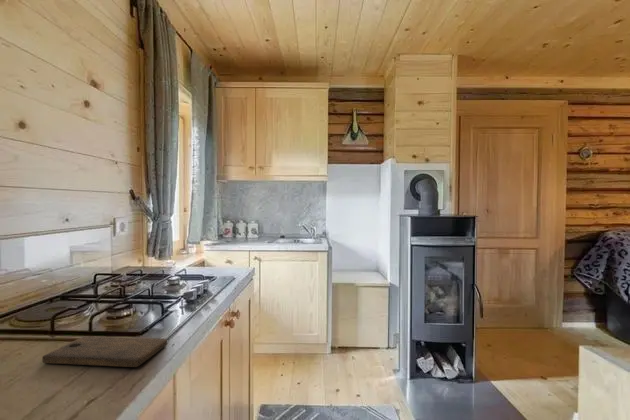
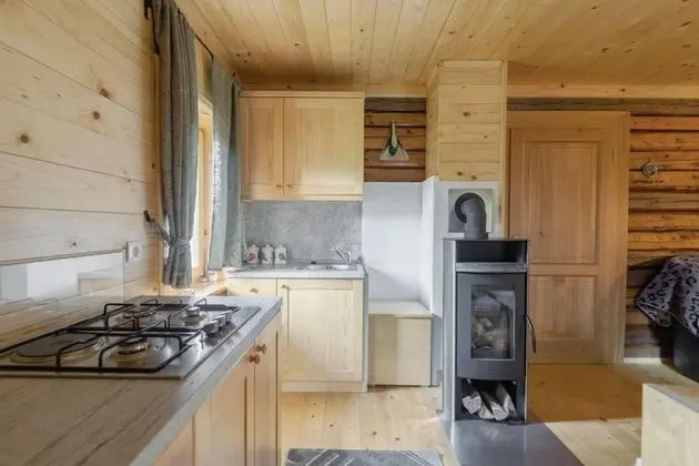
- cutting board [41,335,168,368]
